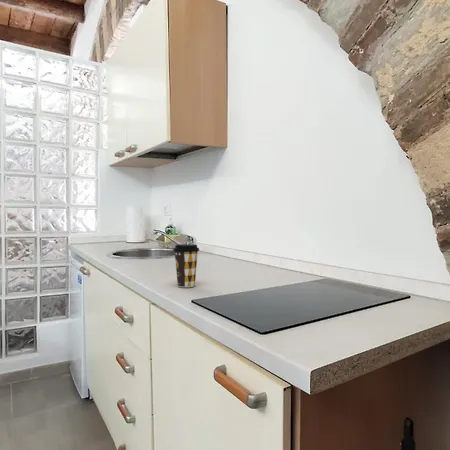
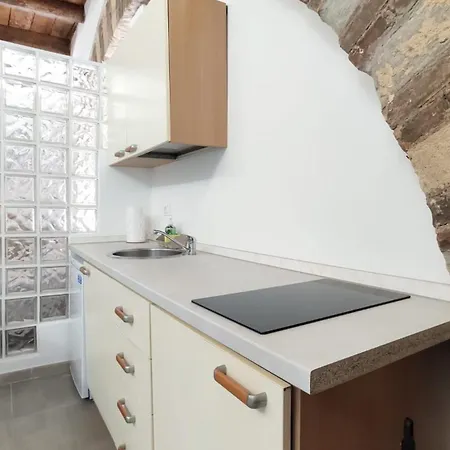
- coffee cup [172,243,200,288]
